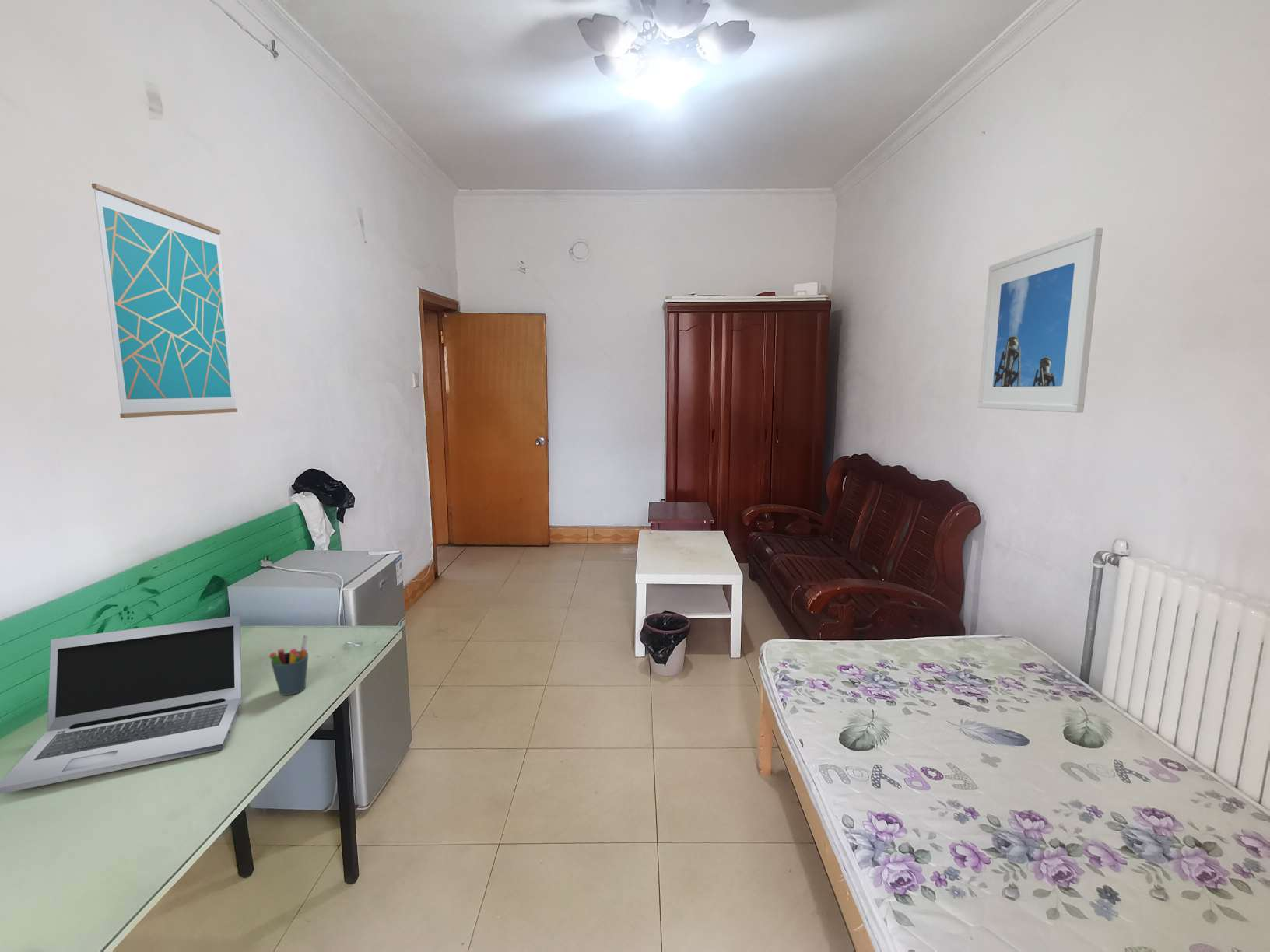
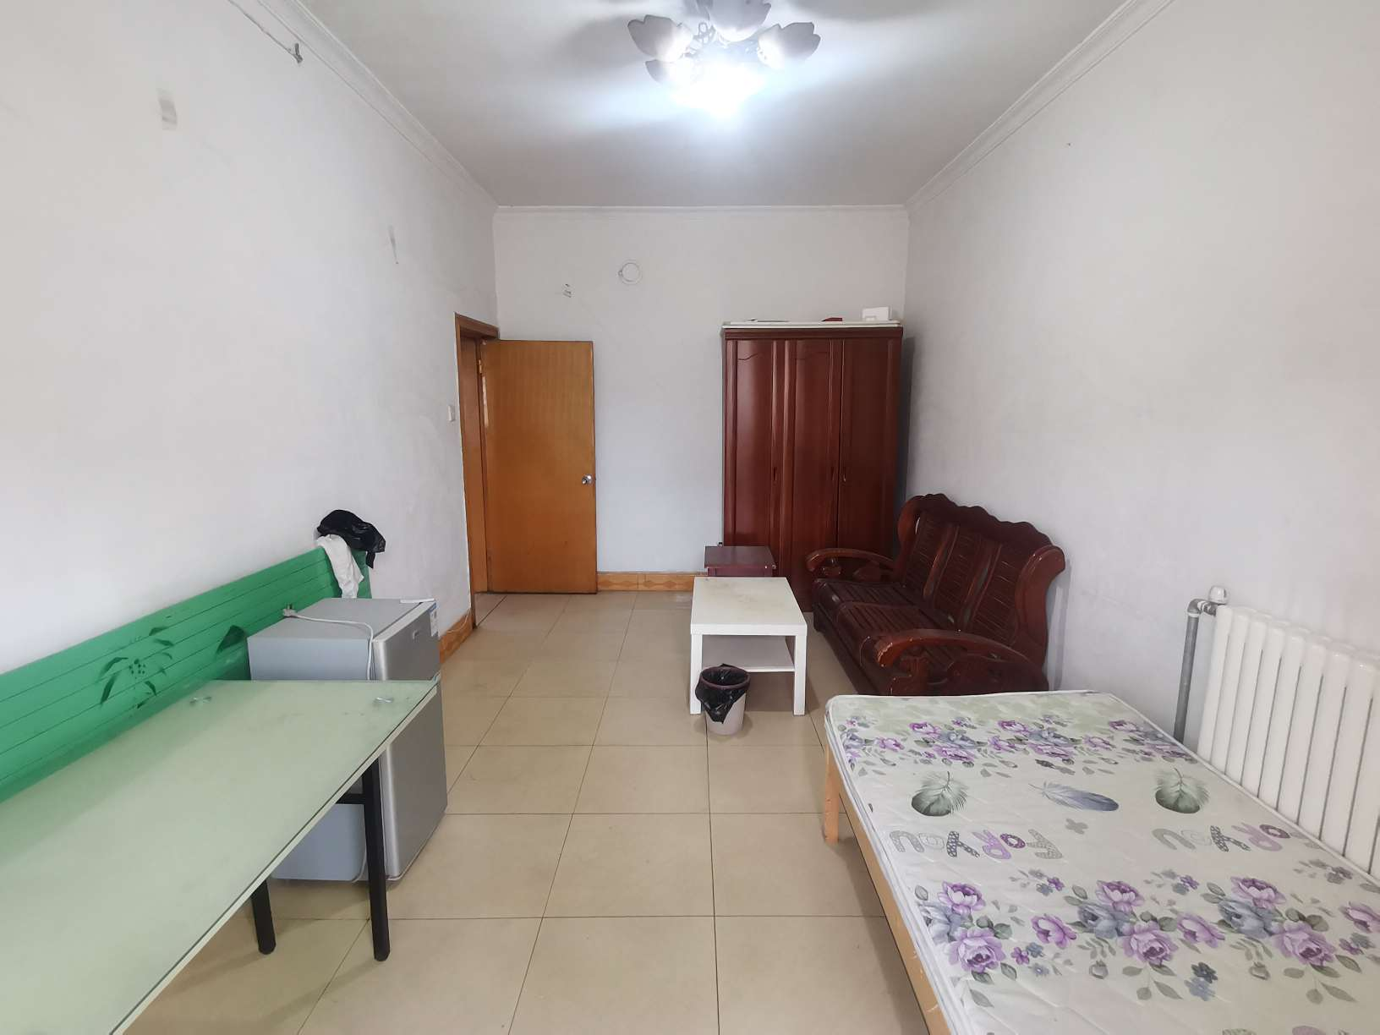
- laptop [0,614,243,795]
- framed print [977,227,1103,414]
- pen holder [268,634,309,696]
- wall art [91,183,238,418]
